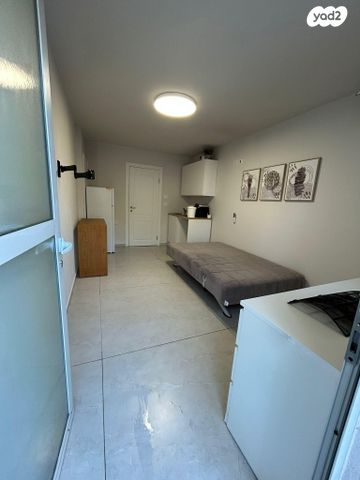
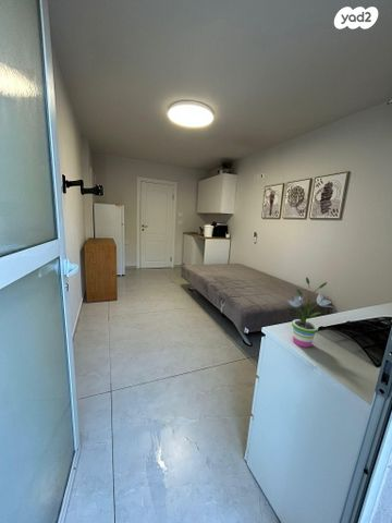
+ potted plant [285,276,335,349]
